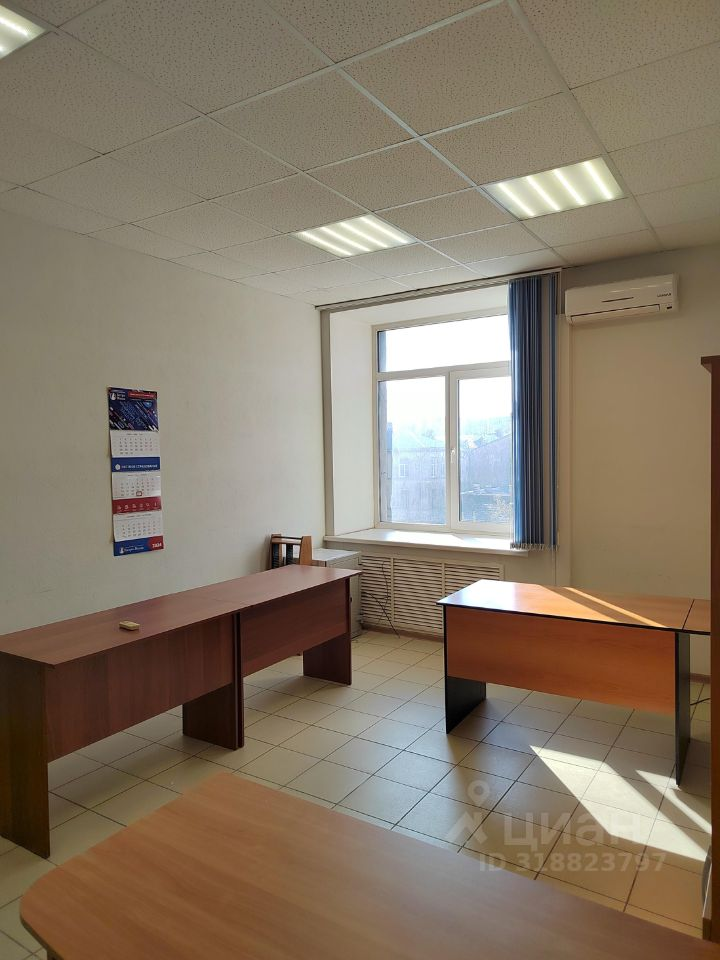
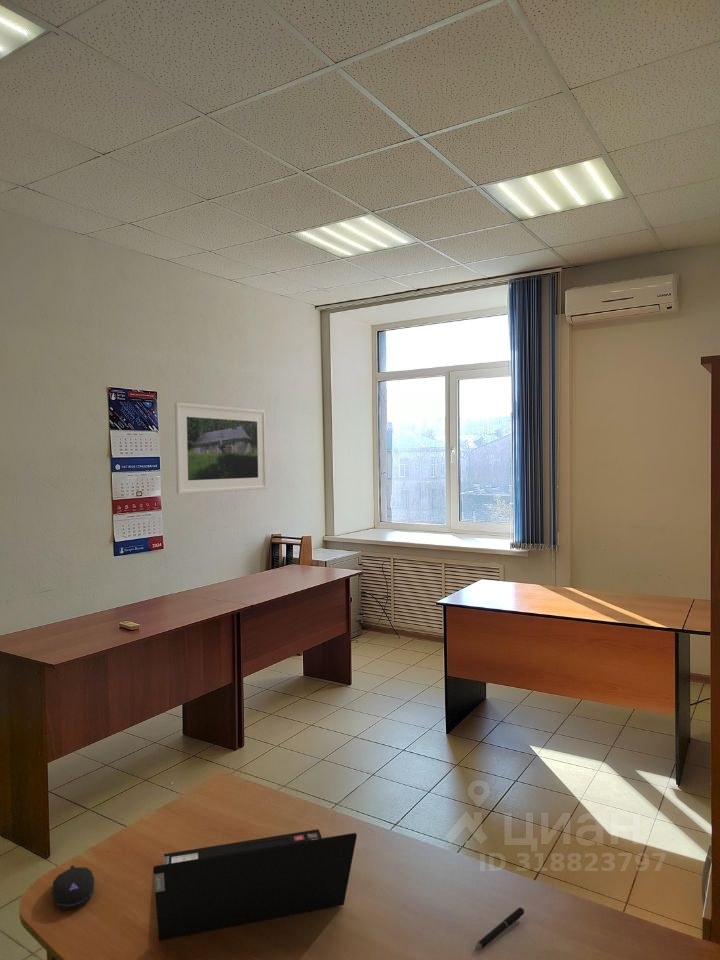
+ computer mouse [51,864,95,911]
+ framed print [174,401,268,495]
+ pen [473,907,525,951]
+ laptop computer [152,828,358,942]
